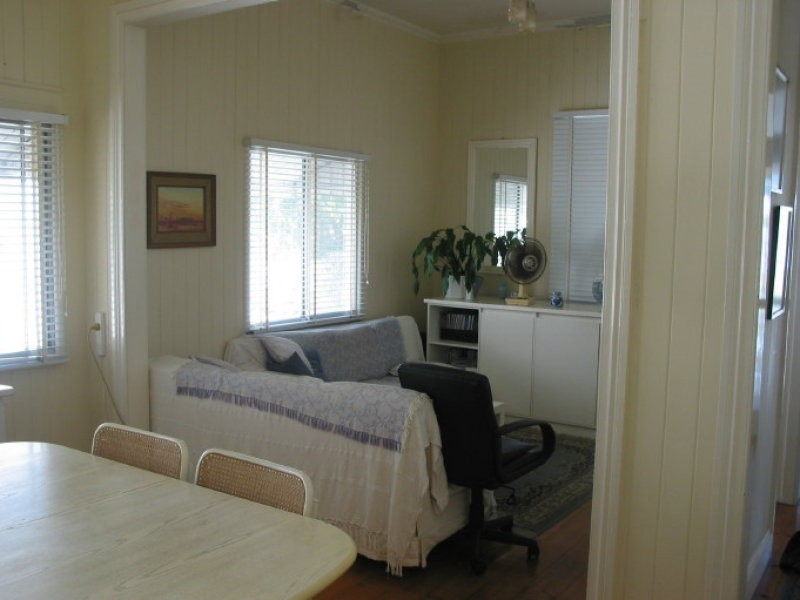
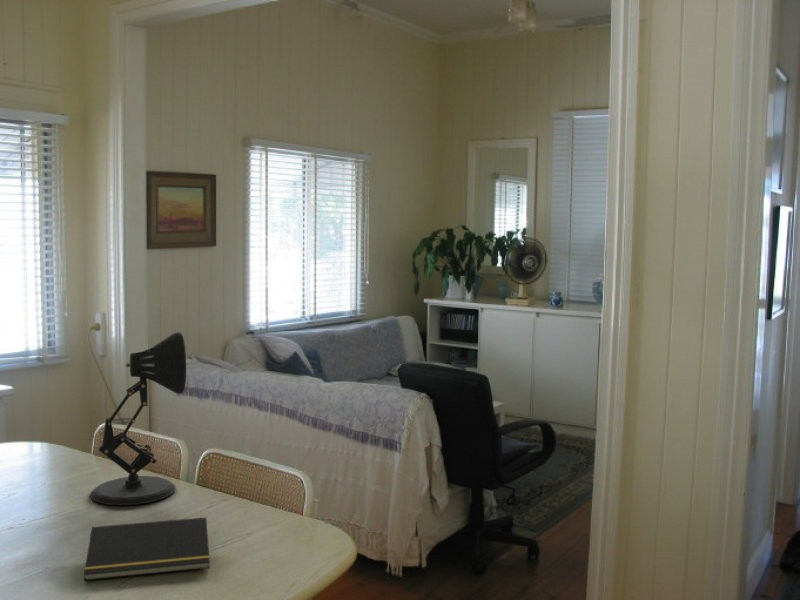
+ desk lamp [89,331,187,506]
+ notepad [83,516,211,582]
